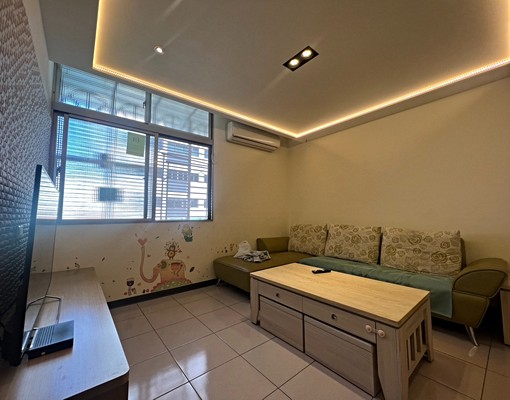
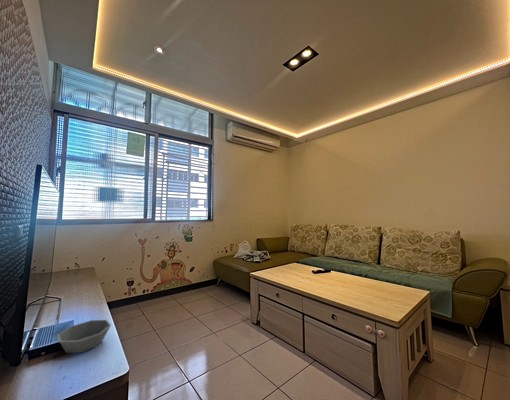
+ bowl [56,319,112,354]
